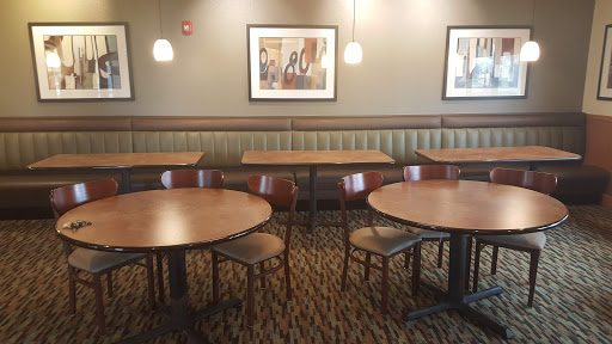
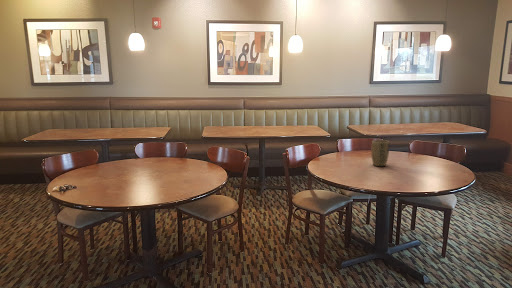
+ plant pot [370,139,390,167]
